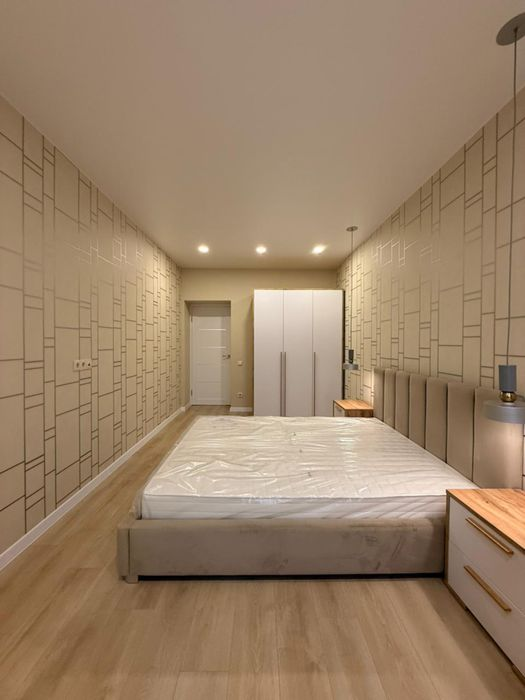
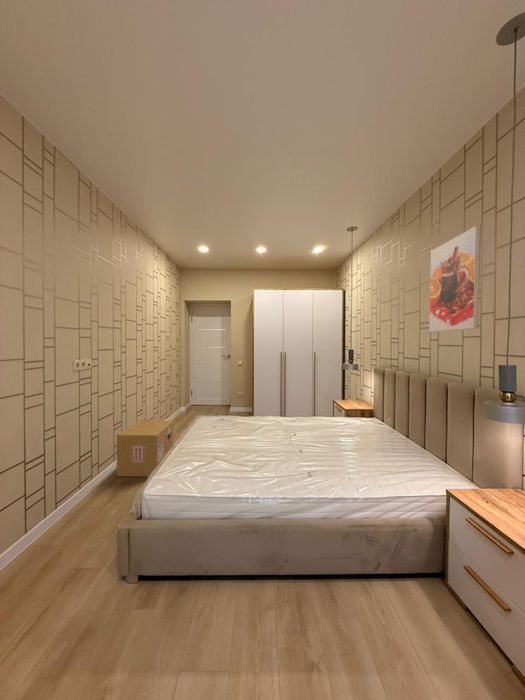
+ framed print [428,225,482,333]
+ cardboard box [116,420,174,478]
